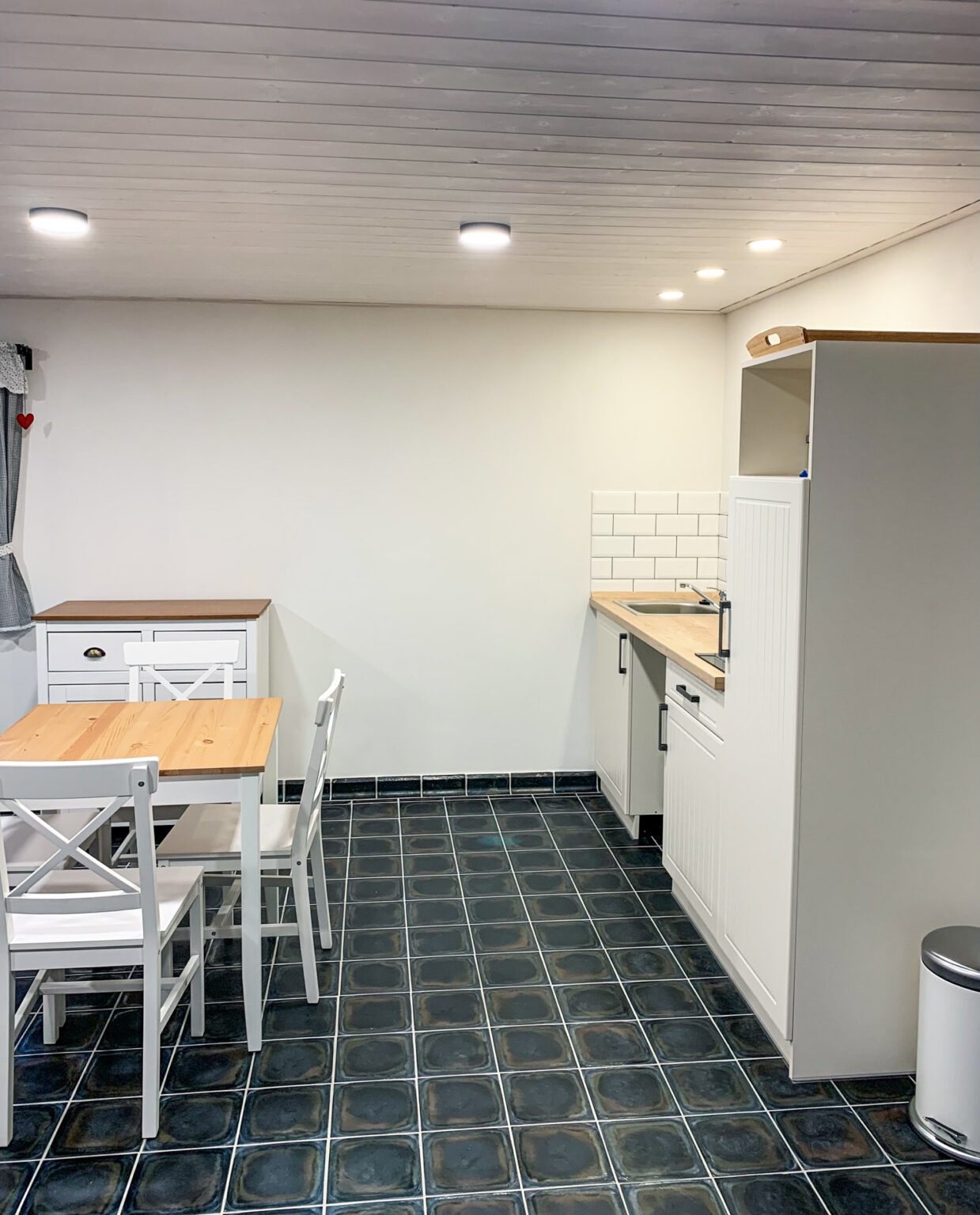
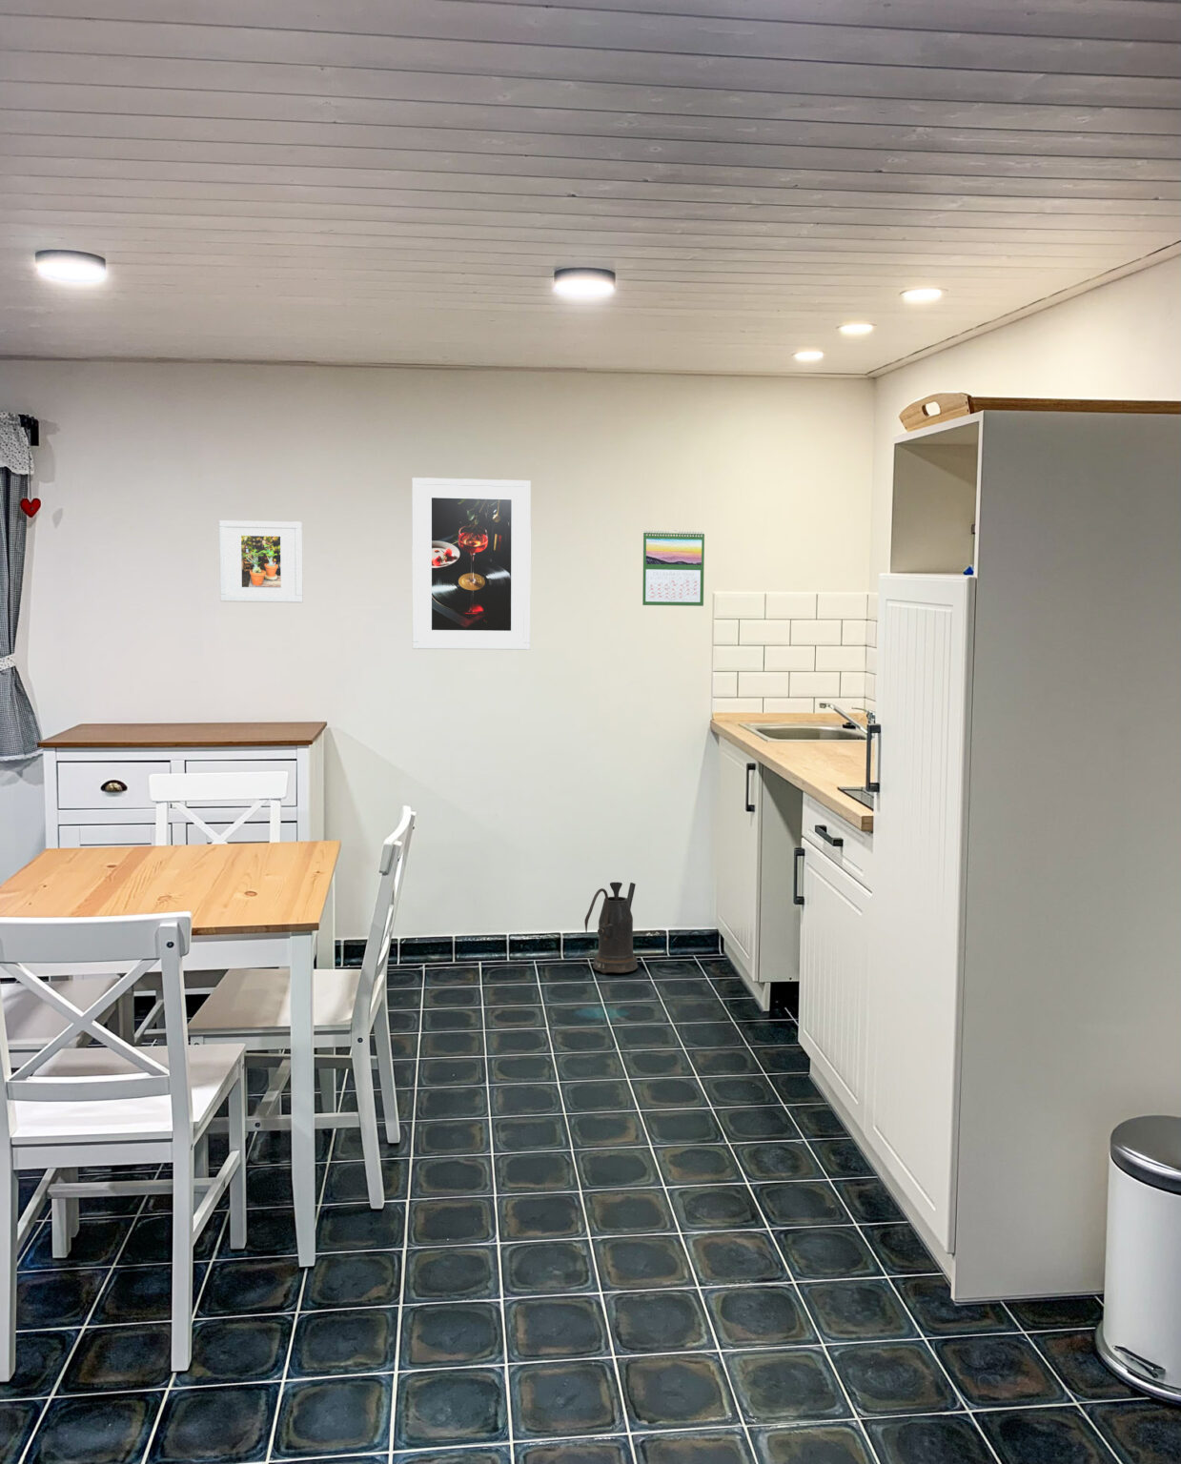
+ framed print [411,477,531,651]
+ calendar [641,529,705,607]
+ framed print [218,519,304,604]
+ watering can [583,882,639,974]
